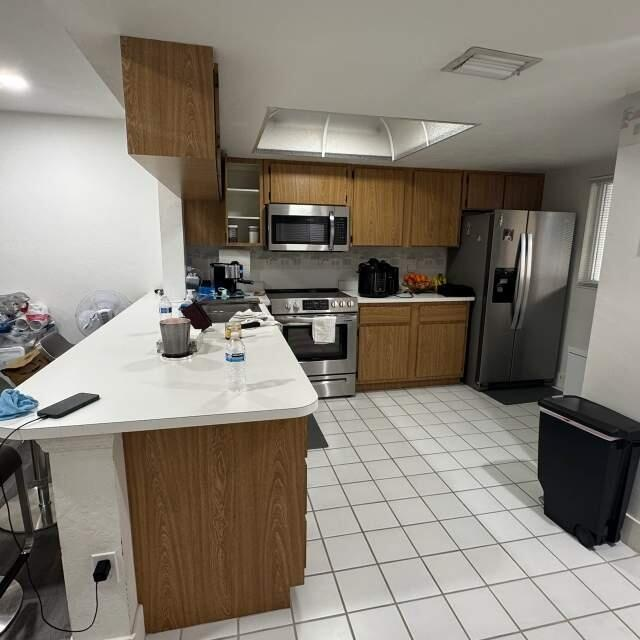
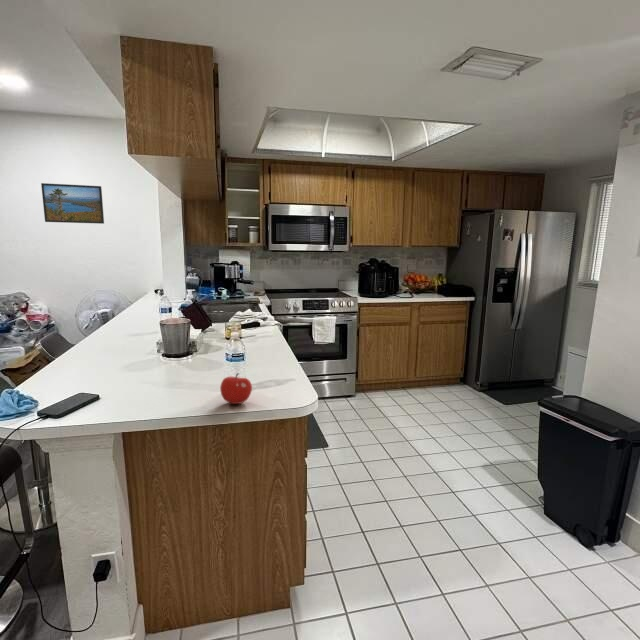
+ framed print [40,182,105,225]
+ fruit [219,372,253,405]
